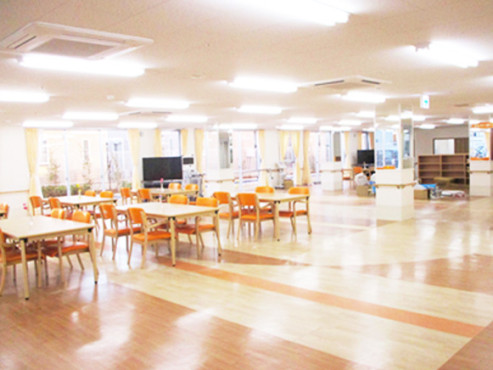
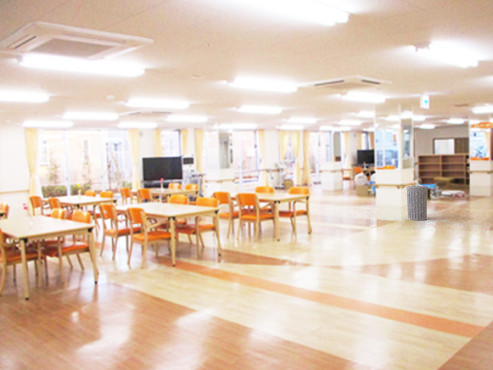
+ trash can [405,184,428,221]
